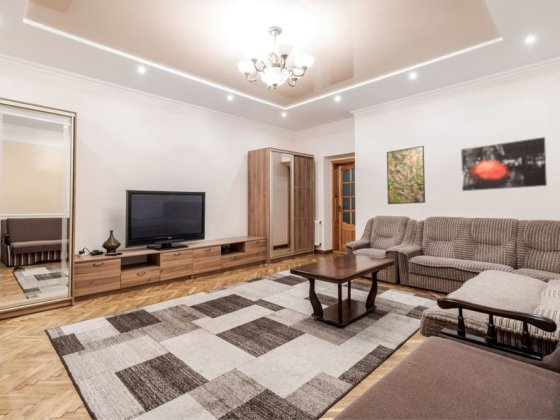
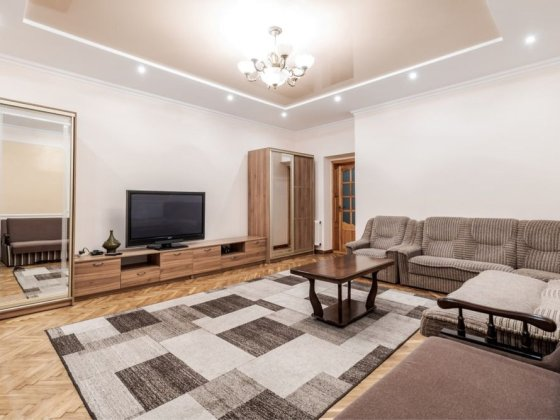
- wall art [460,136,548,192]
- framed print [386,145,426,205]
